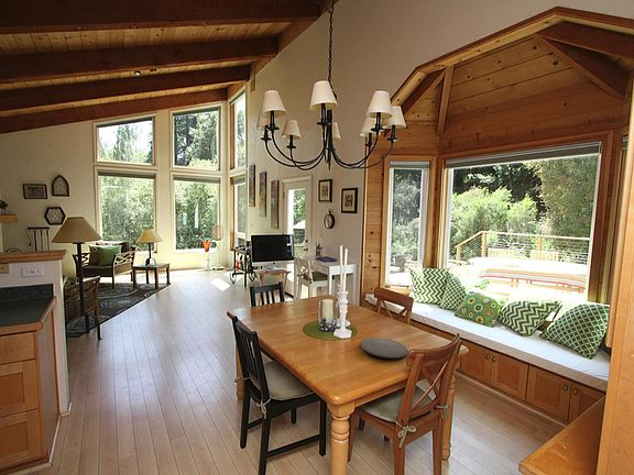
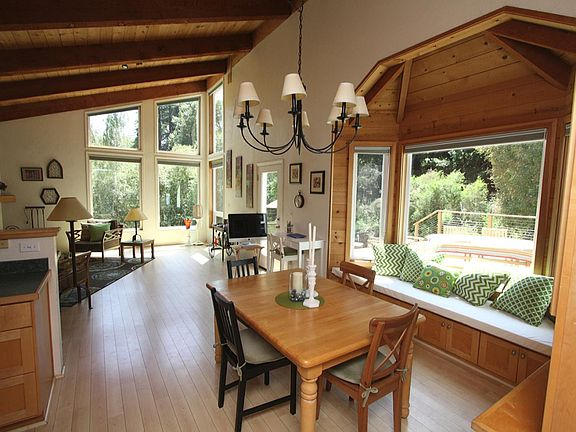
- plate [359,336,409,360]
